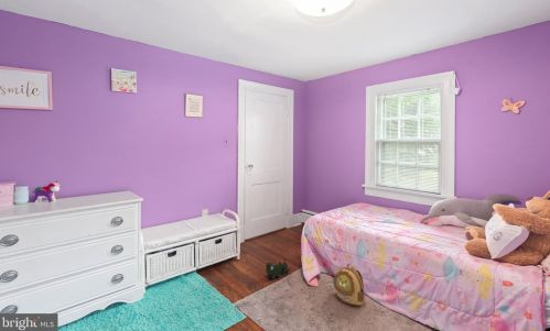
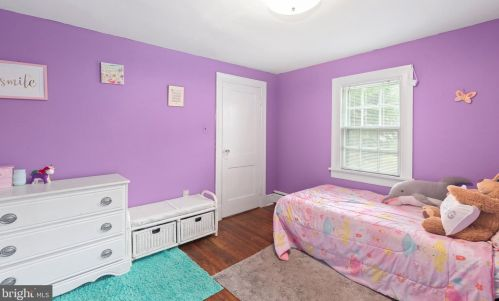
- toy train [265,258,291,280]
- backpack [332,263,365,307]
